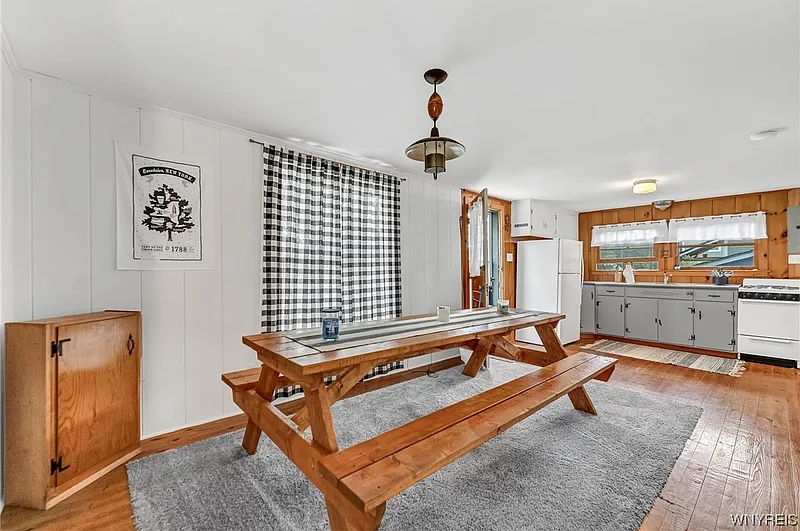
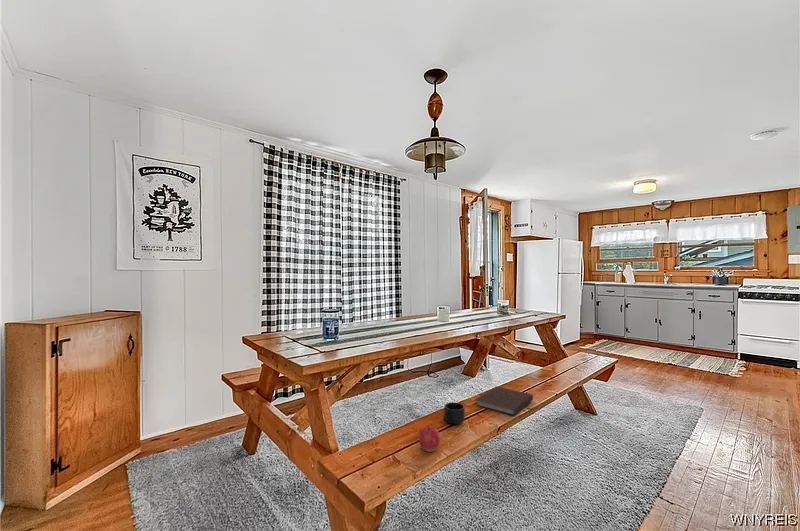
+ notebook [474,385,534,417]
+ mug [443,401,466,425]
+ apple [418,424,441,453]
